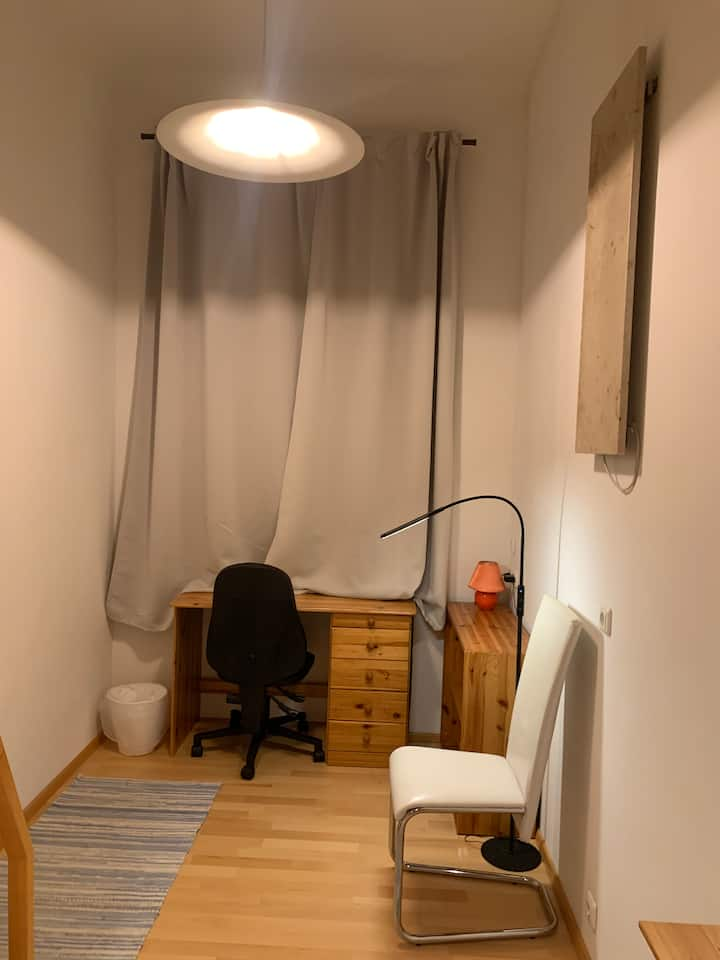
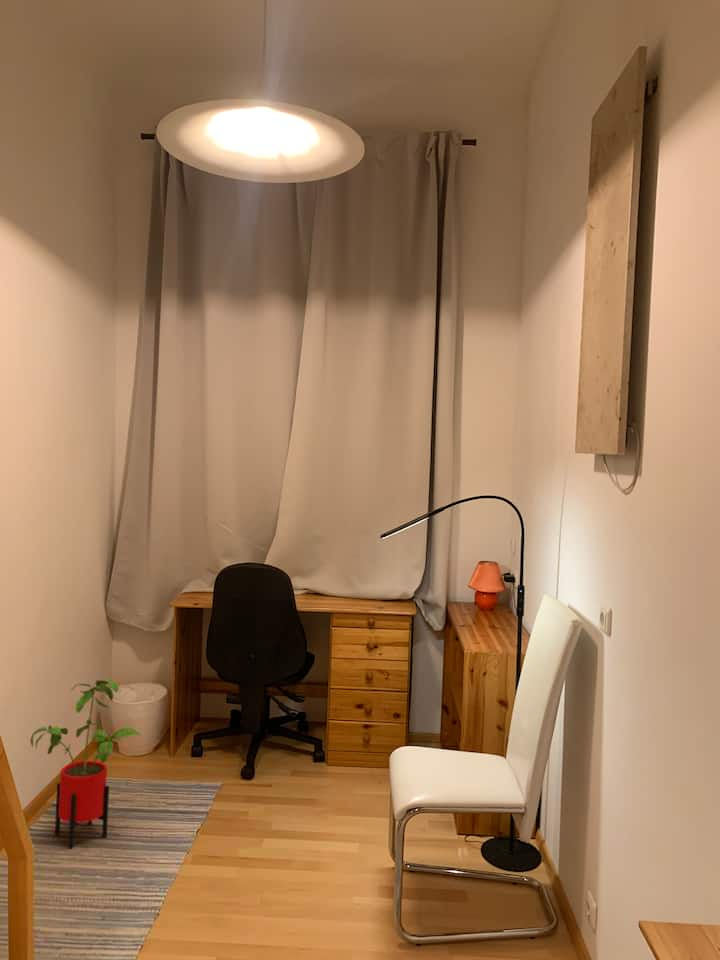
+ house plant [29,679,141,848]
